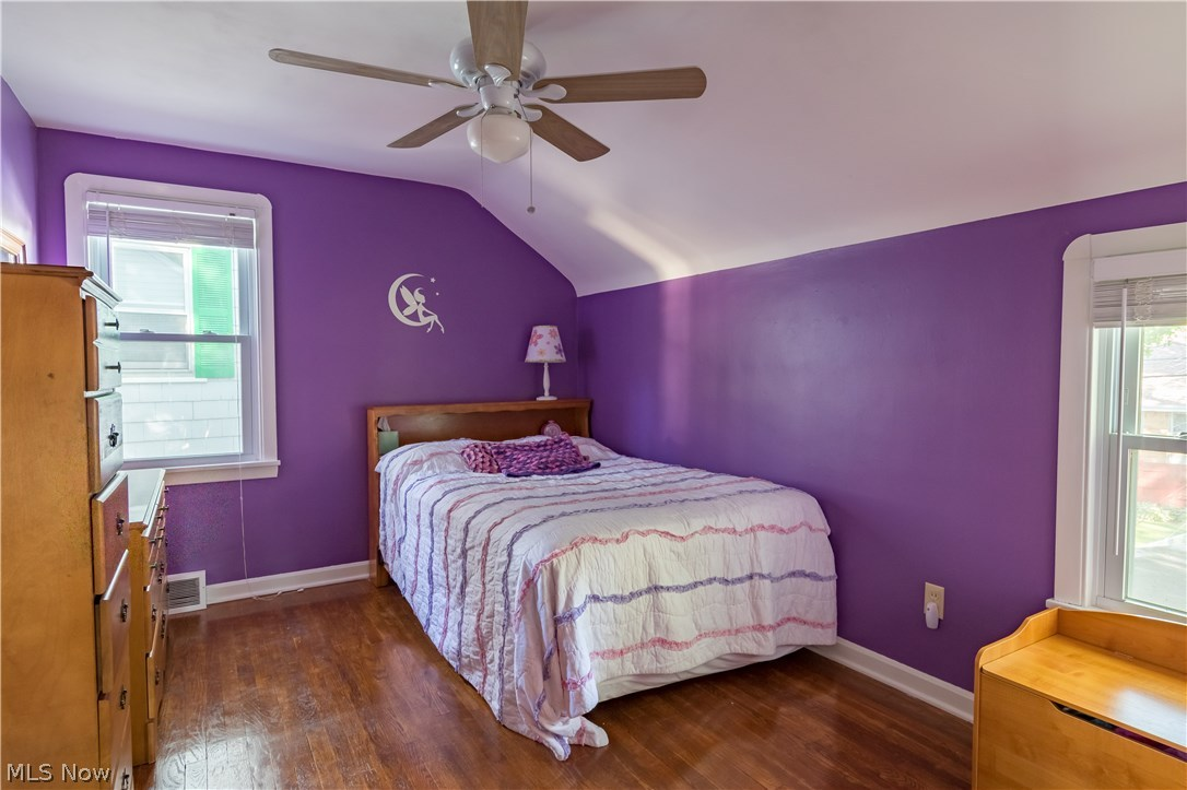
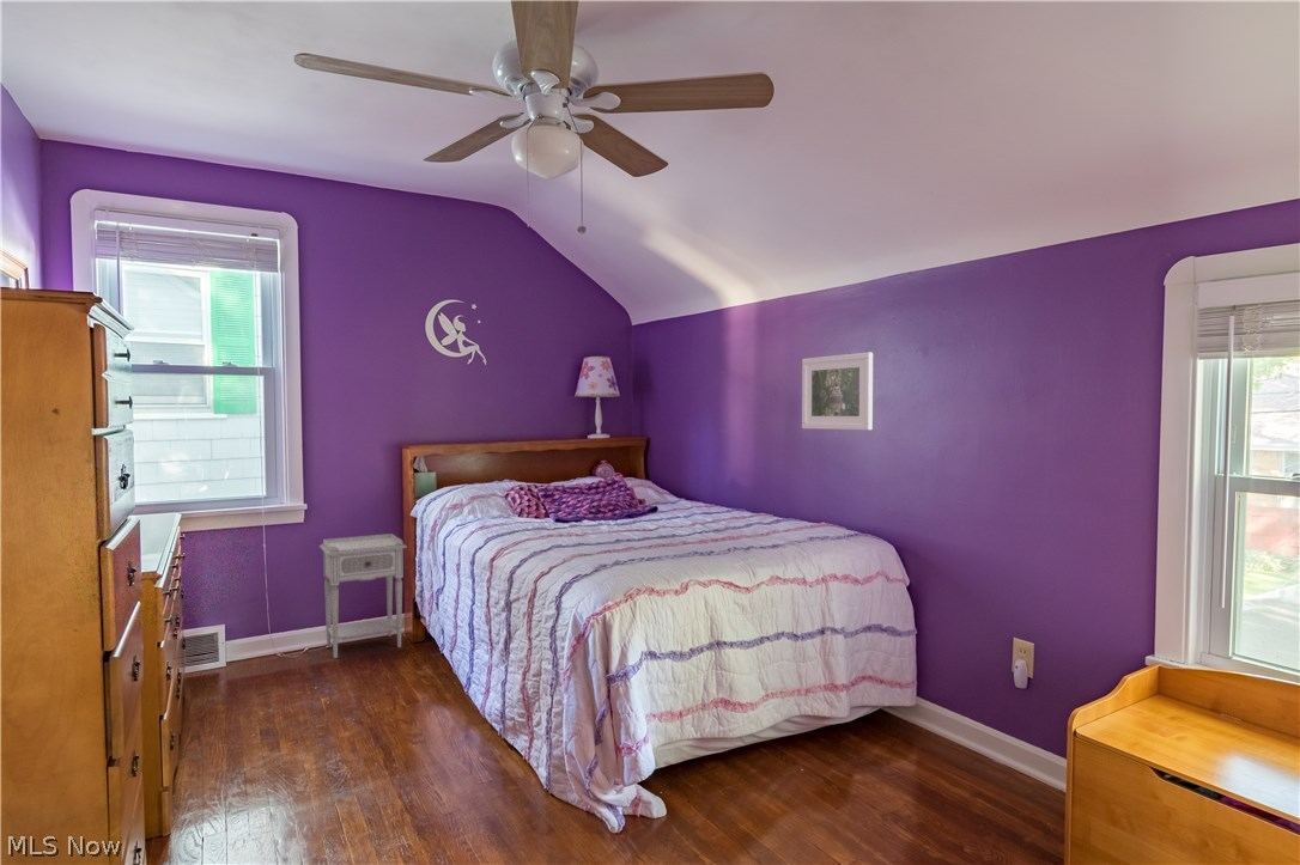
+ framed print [801,352,874,431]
+ nightstand [318,532,408,659]
